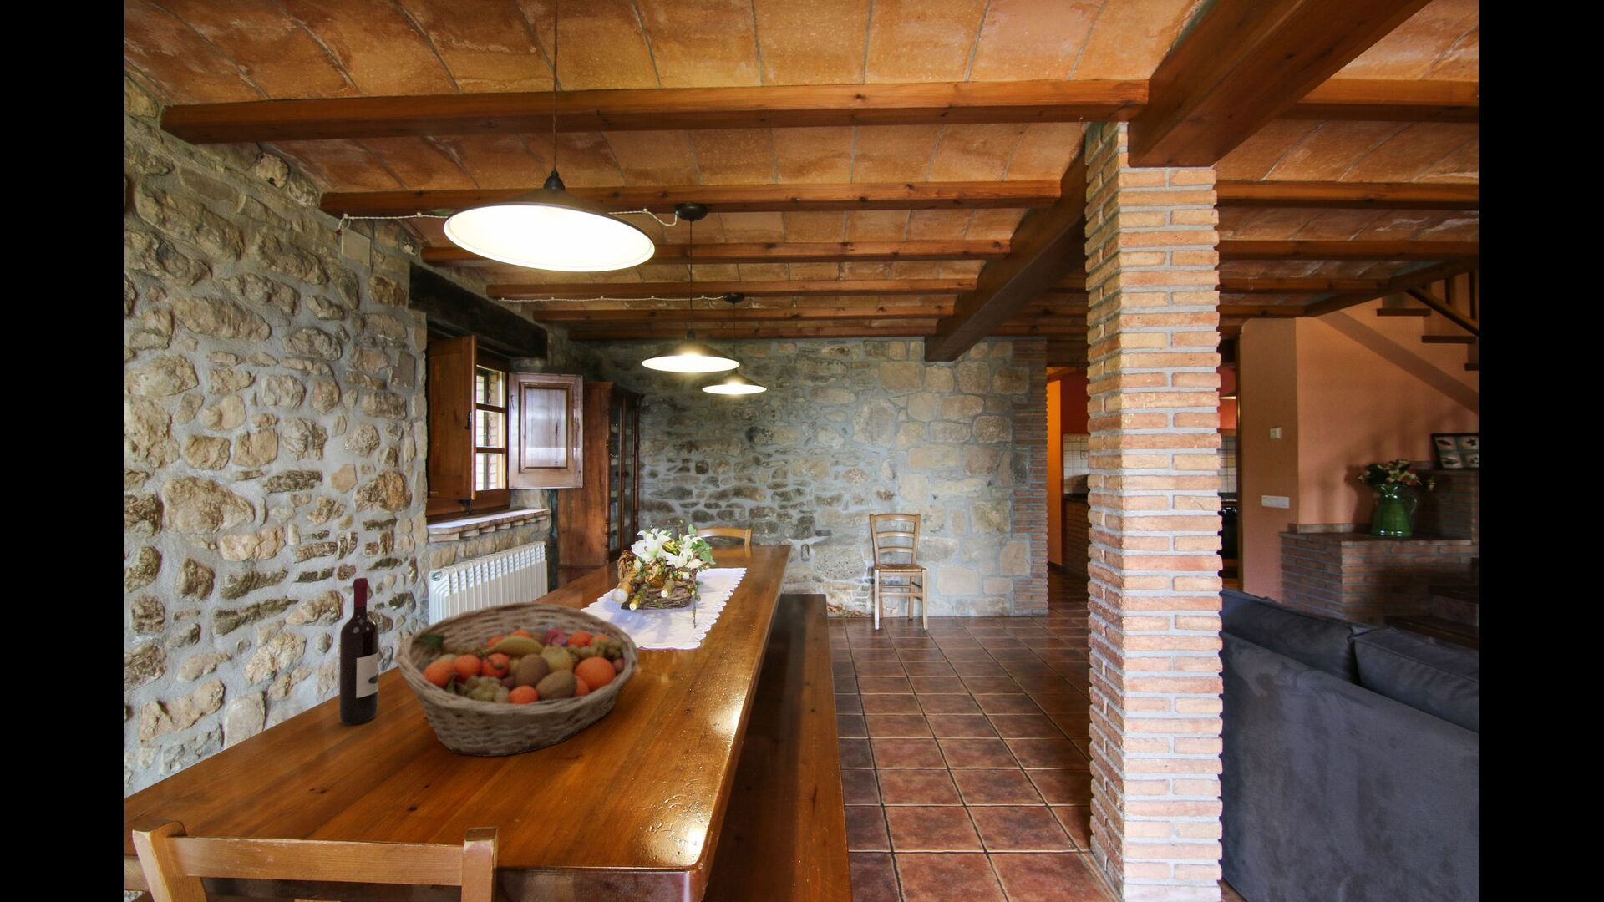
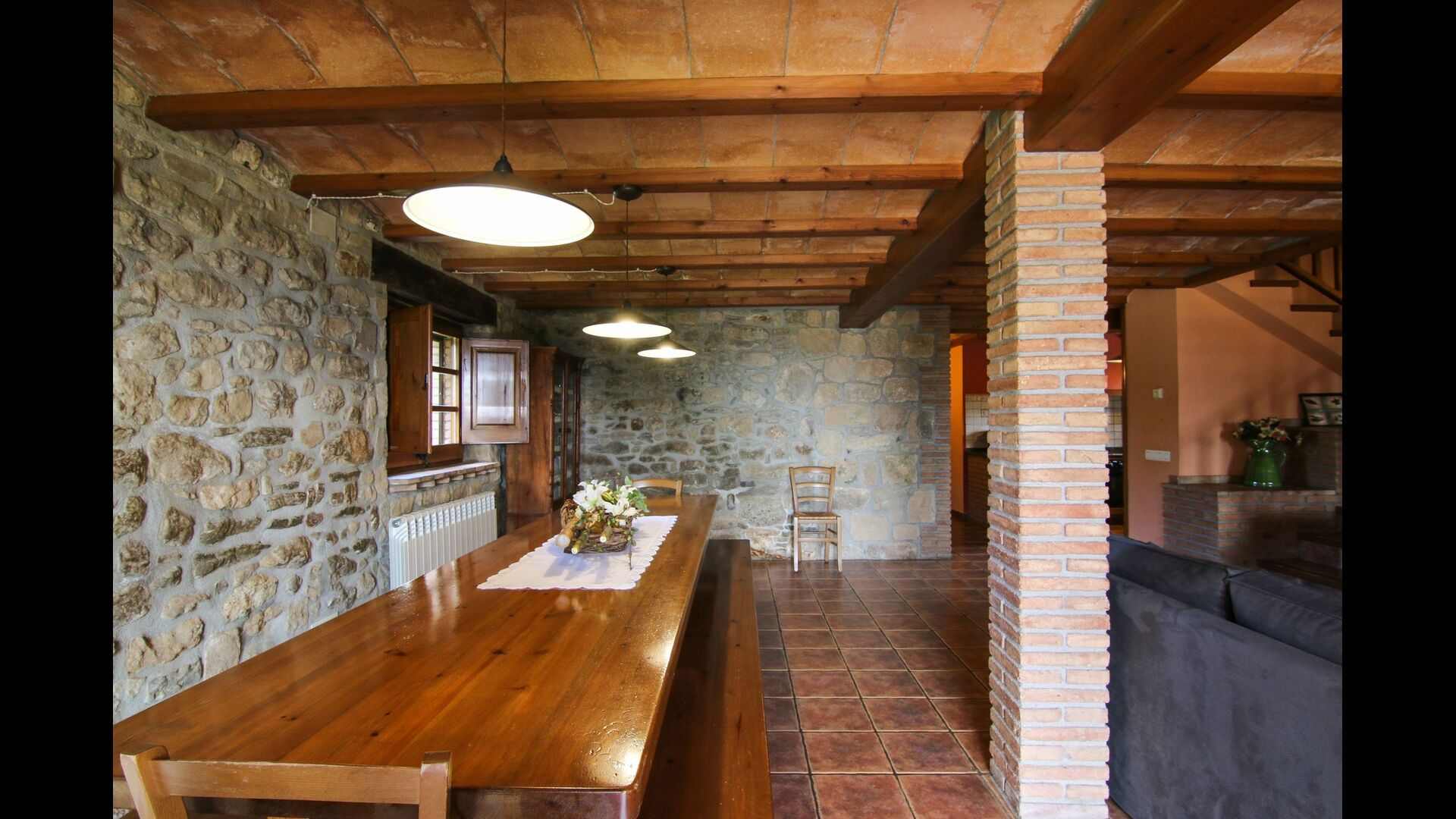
- wine bottle [338,577,380,725]
- fruit basket [393,601,640,758]
